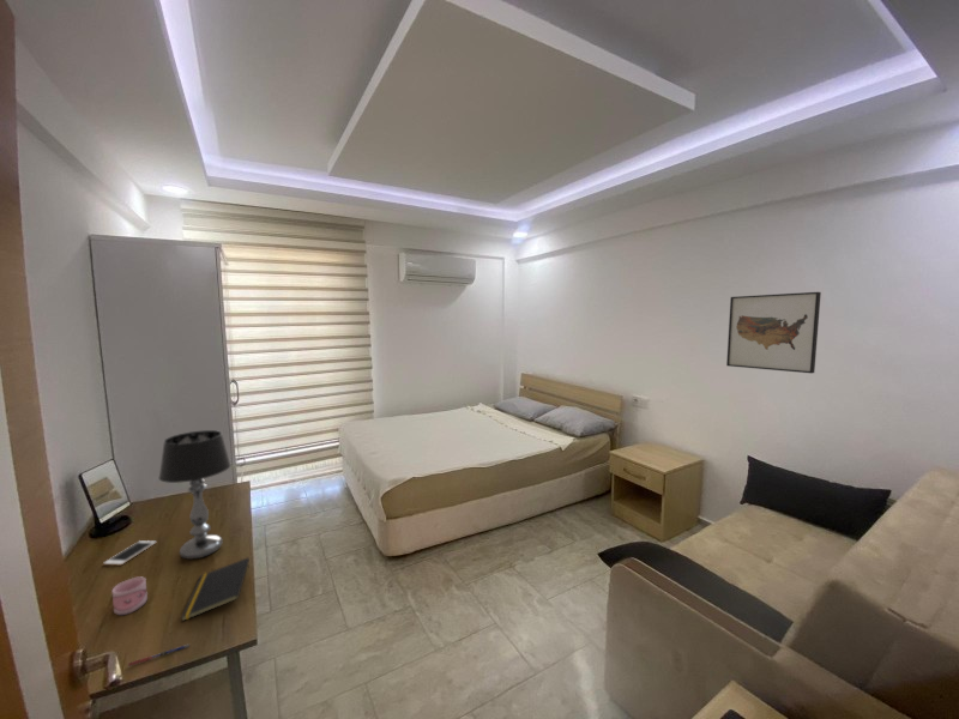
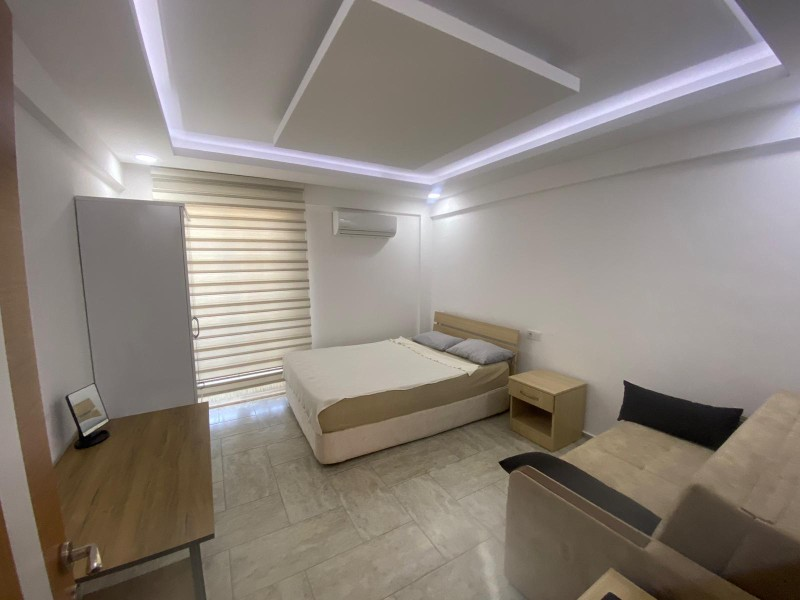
- cell phone [102,539,157,566]
- mug [110,576,149,616]
- table lamp [158,429,231,561]
- pen [127,644,191,667]
- wall art [725,291,822,374]
- notepad [180,557,251,622]
